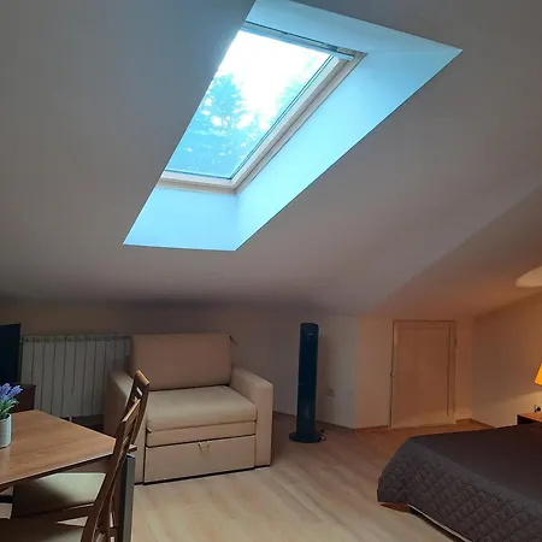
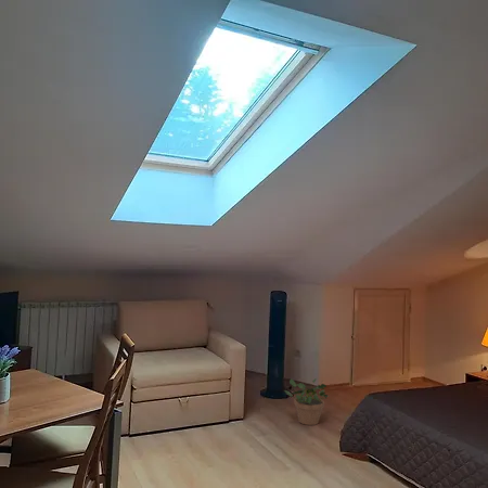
+ potted plant [283,377,329,426]
